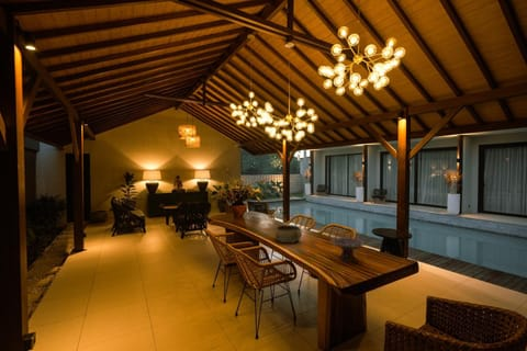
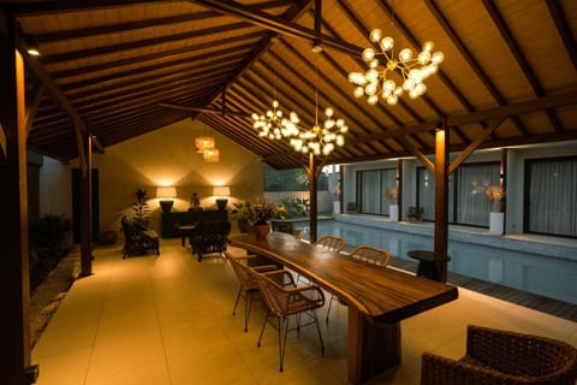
- bowl [273,224,303,244]
- decorative bowl [329,236,367,263]
